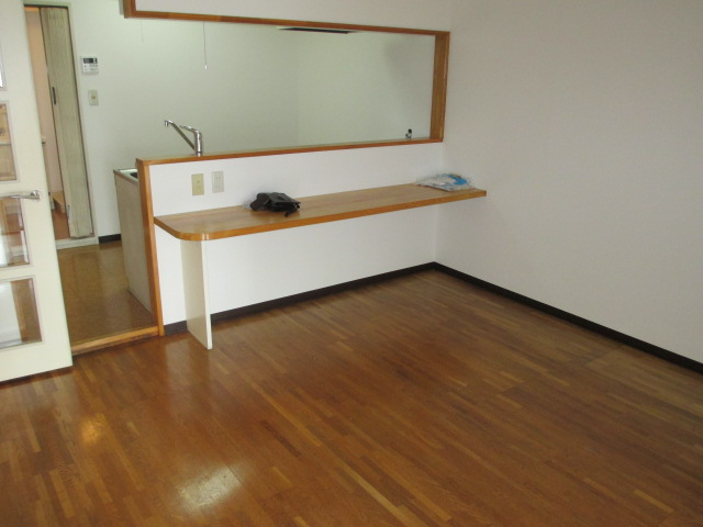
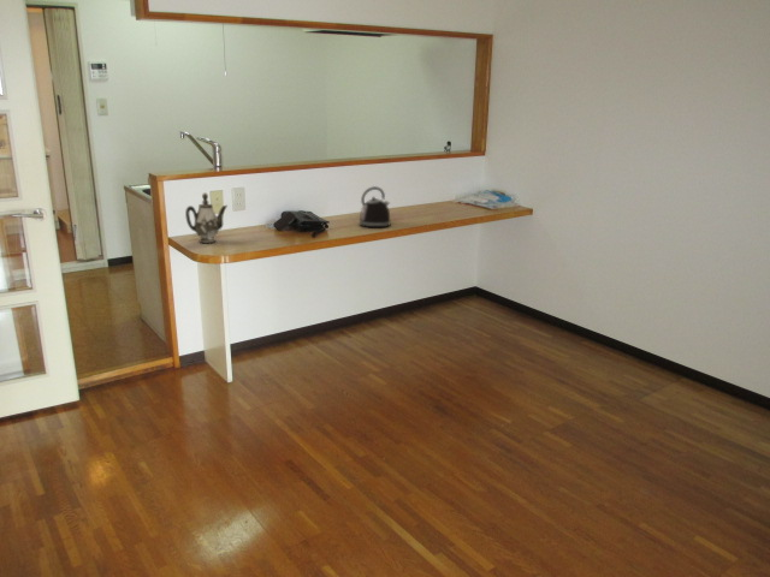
+ teapot [184,191,229,244]
+ kettle [359,185,392,228]
